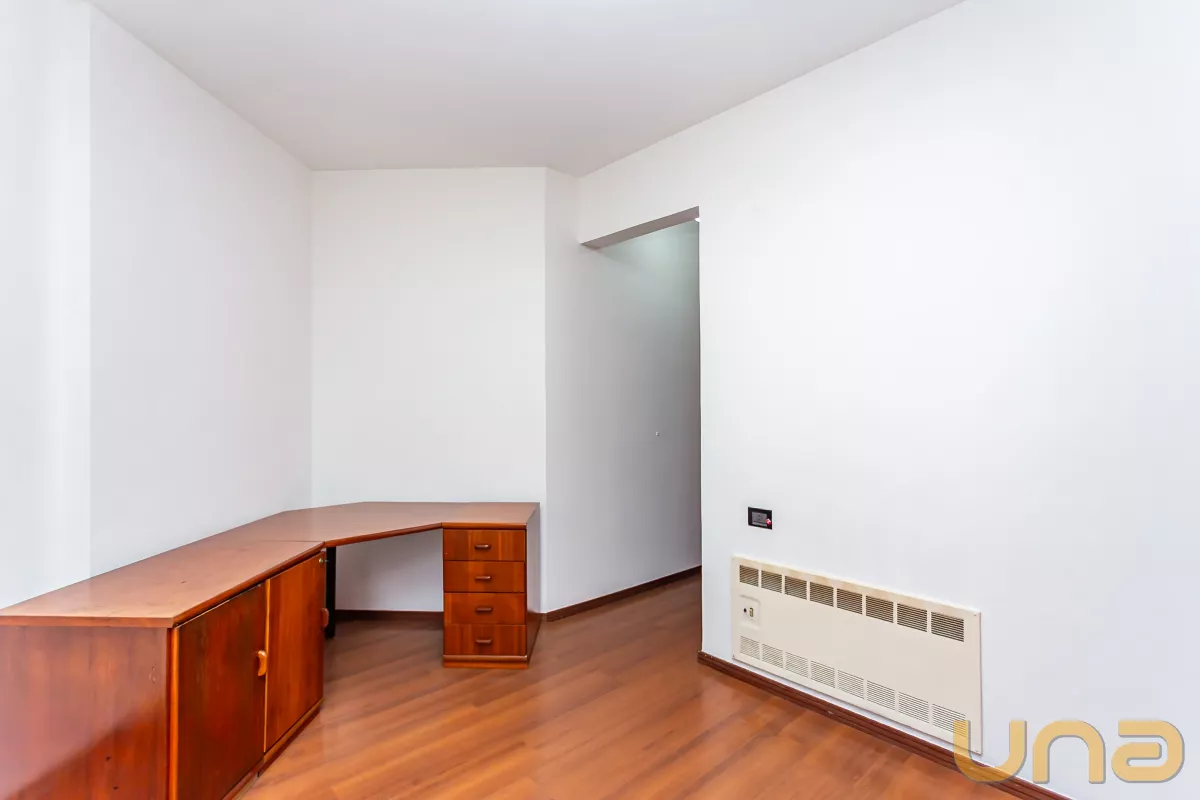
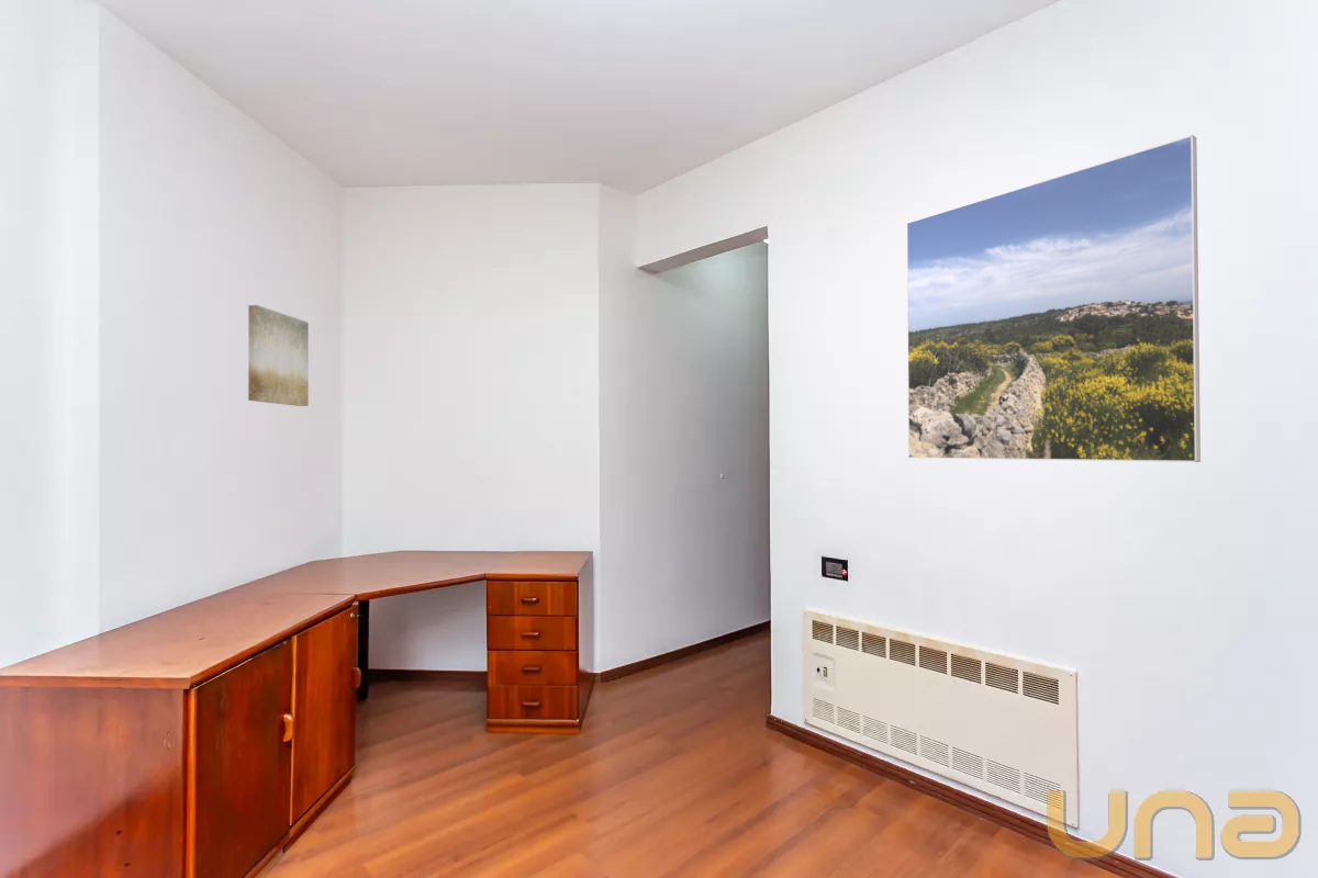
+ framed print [905,134,1202,463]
+ wall art [247,304,310,407]
